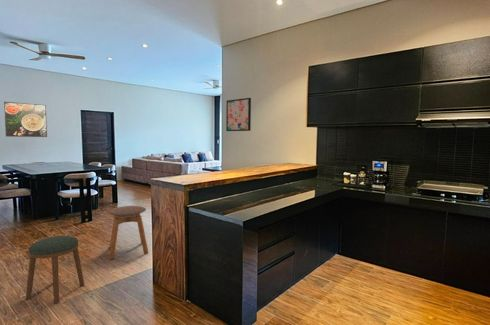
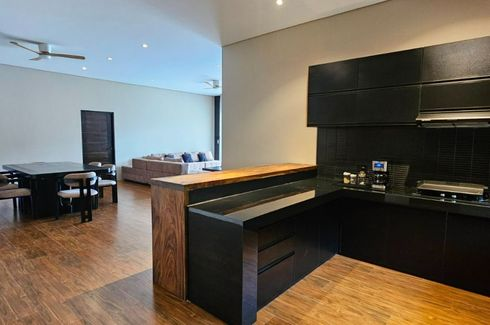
- stool [25,235,85,304]
- stool [108,205,149,261]
- wall art [225,97,252,132]
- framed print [3,101,48,138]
